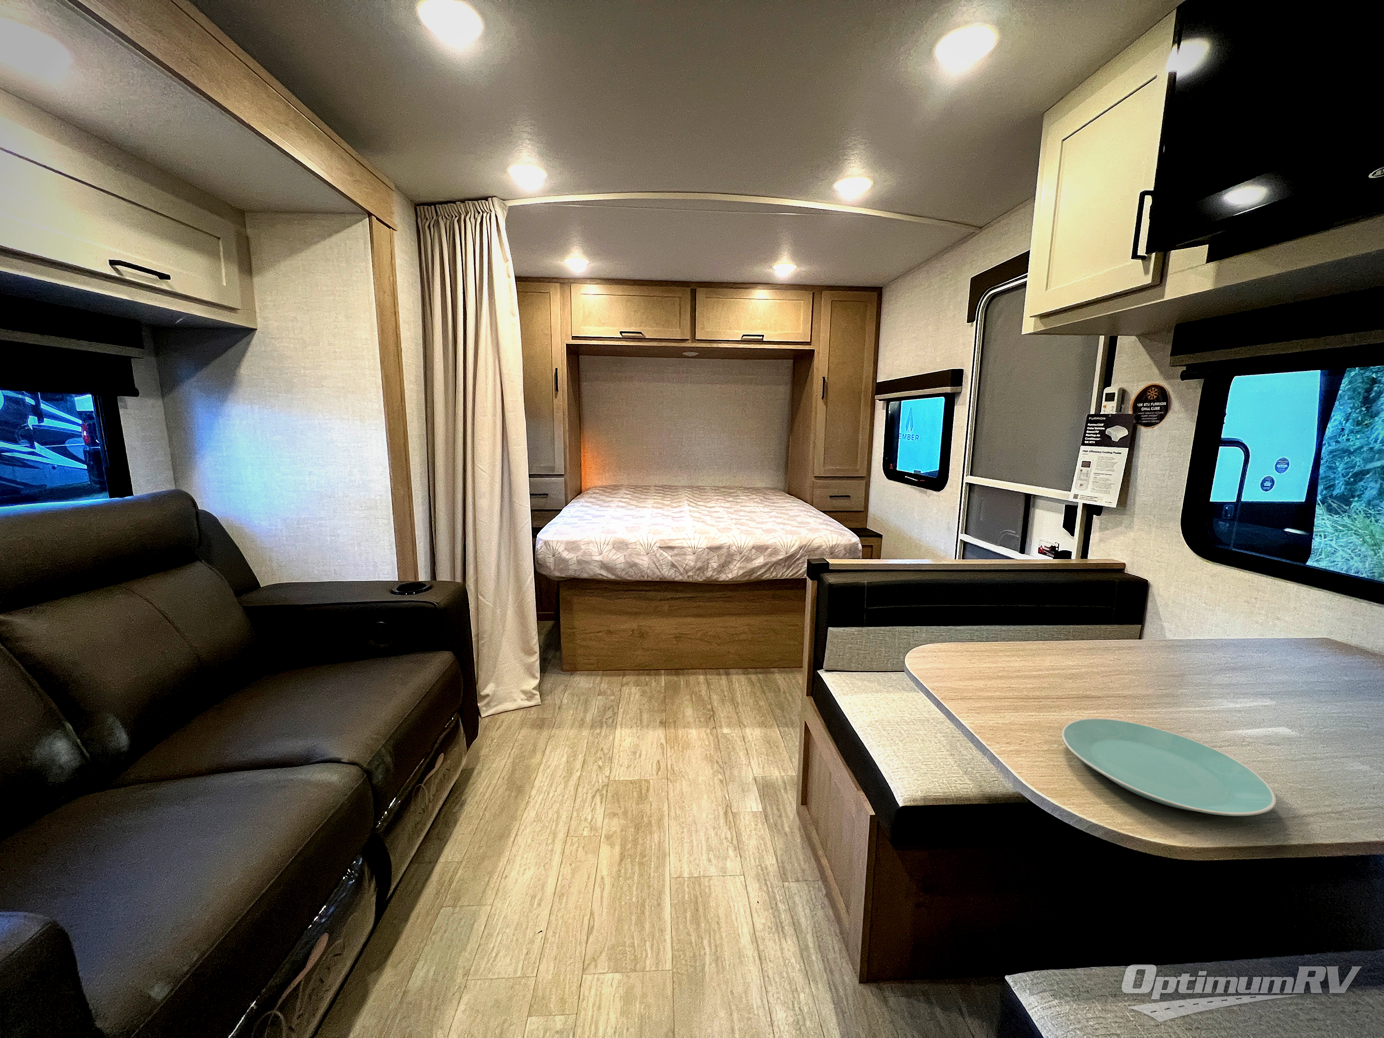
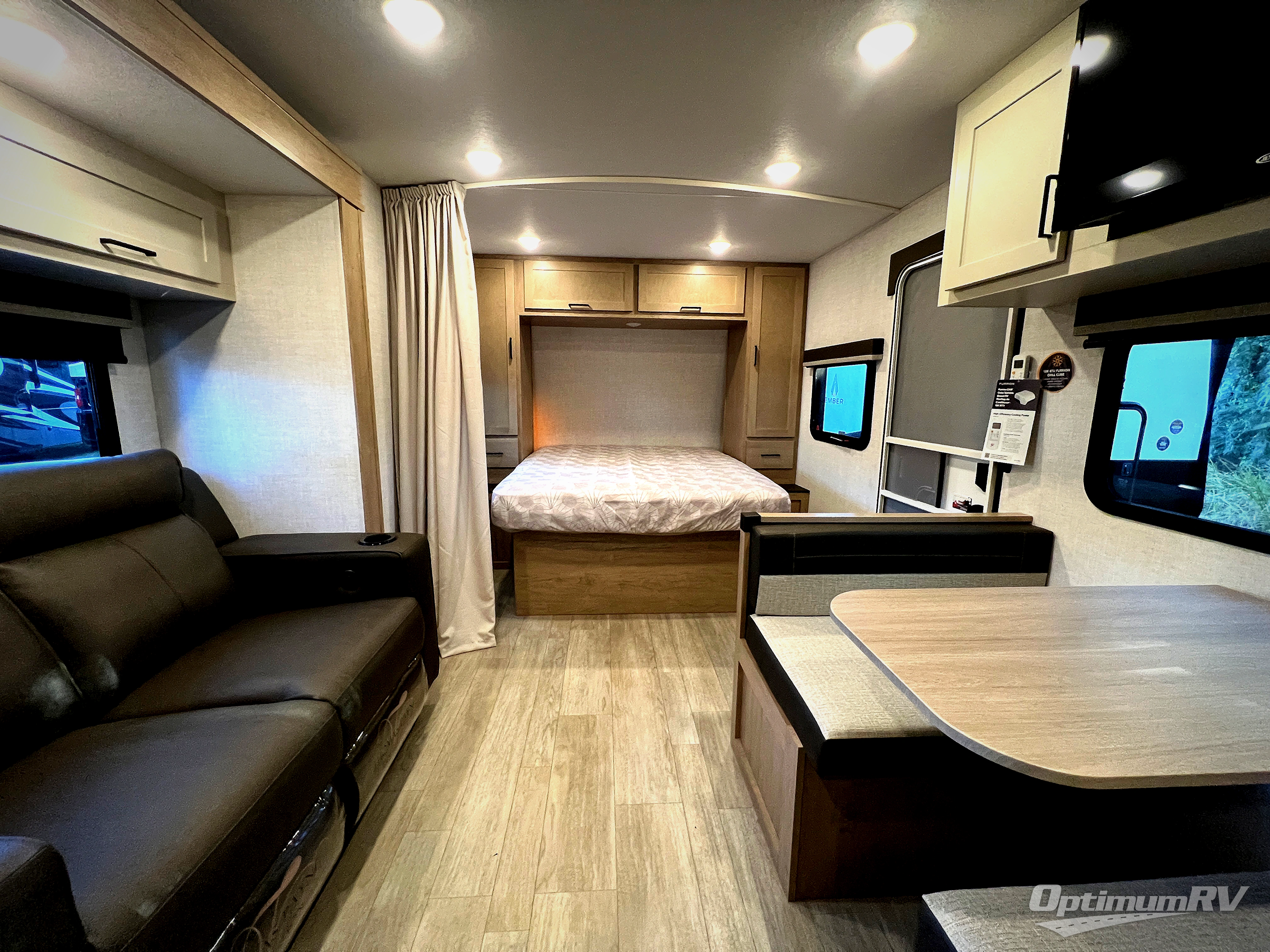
- plate [1061,719,1277,817]
